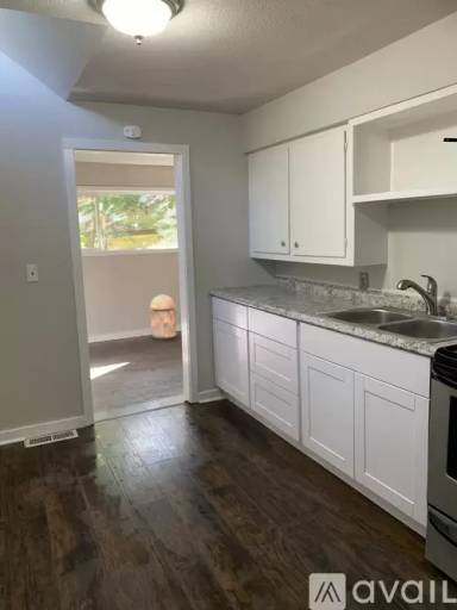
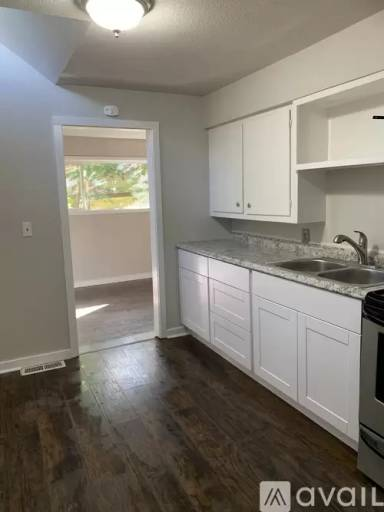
- trash can [149,294,177,341]
